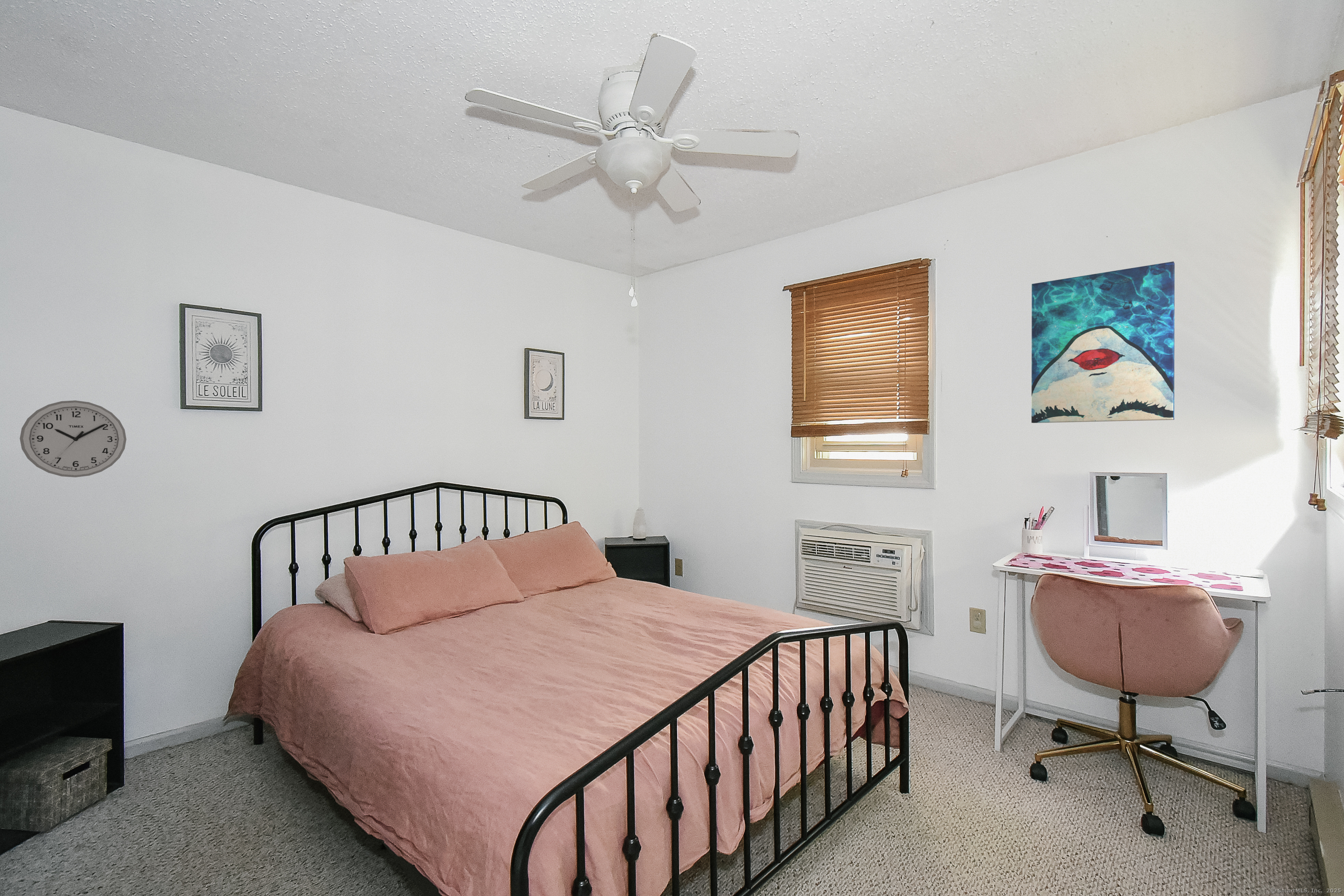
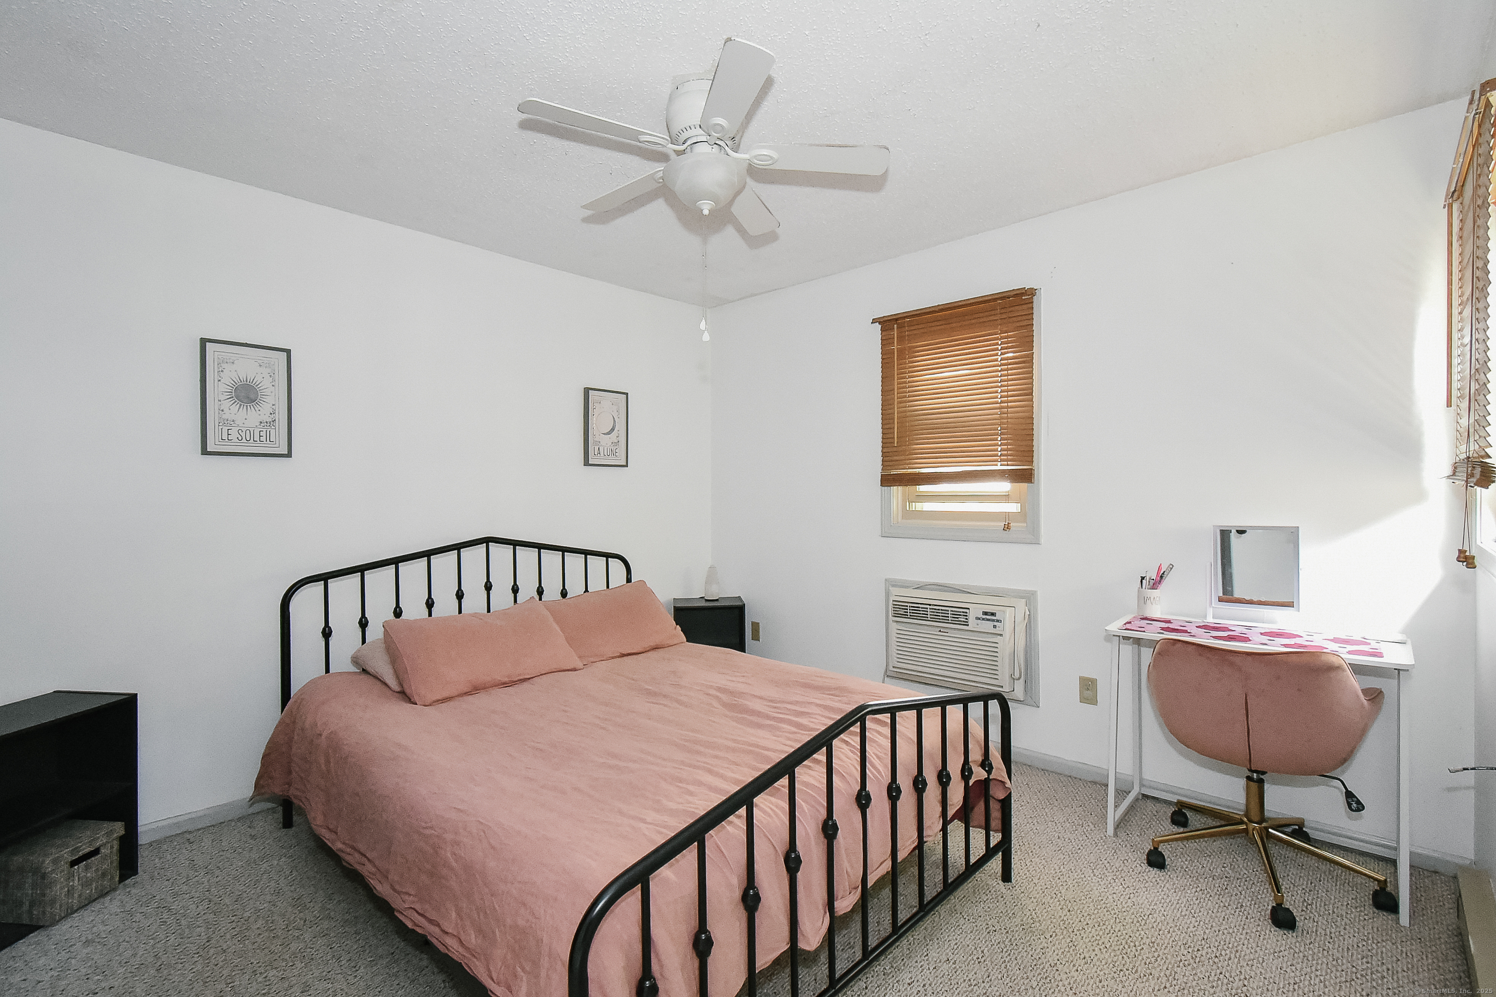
- wall clock [19,400,127,478]
- wall art [1031,261,1175,423]
